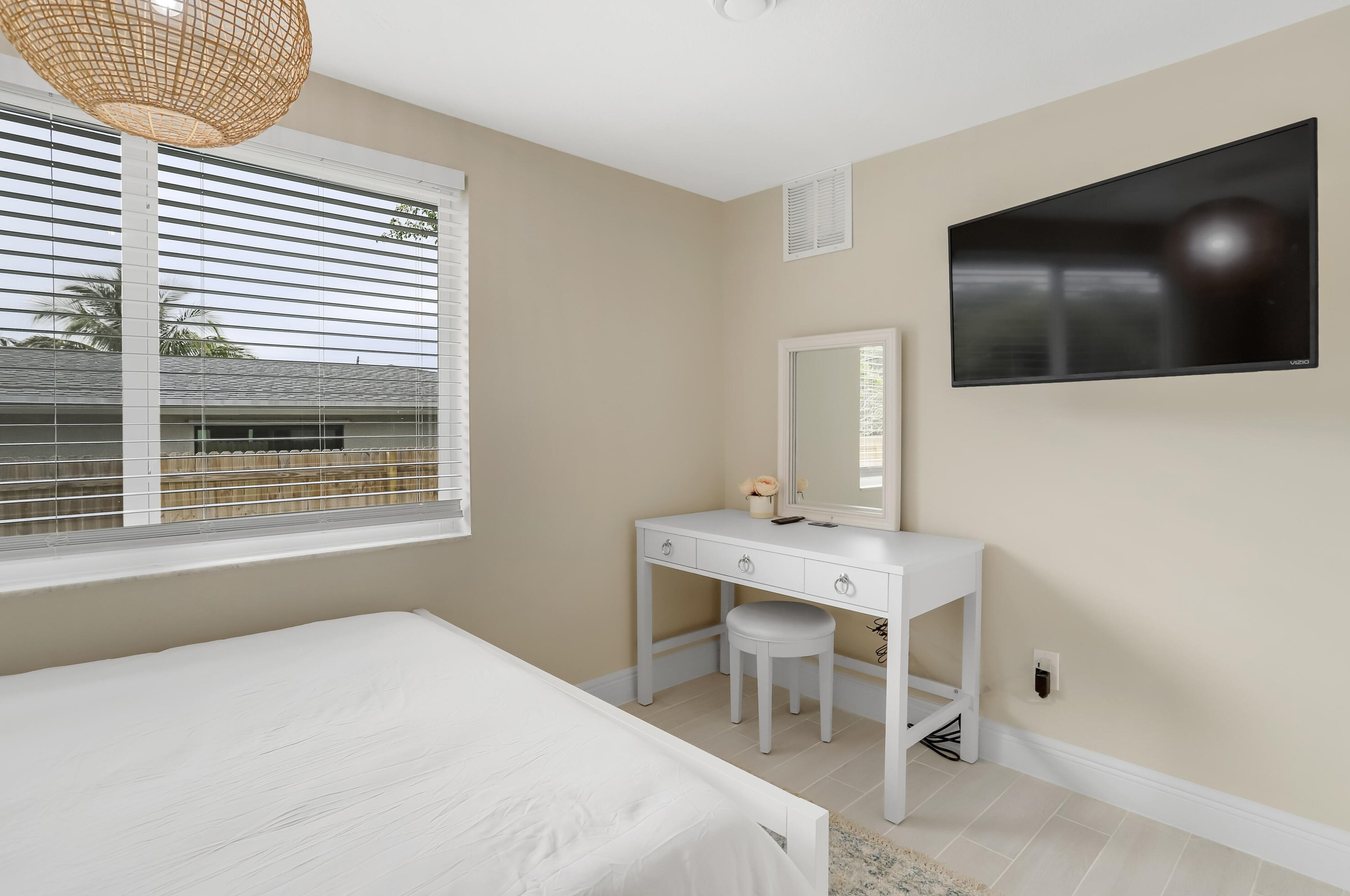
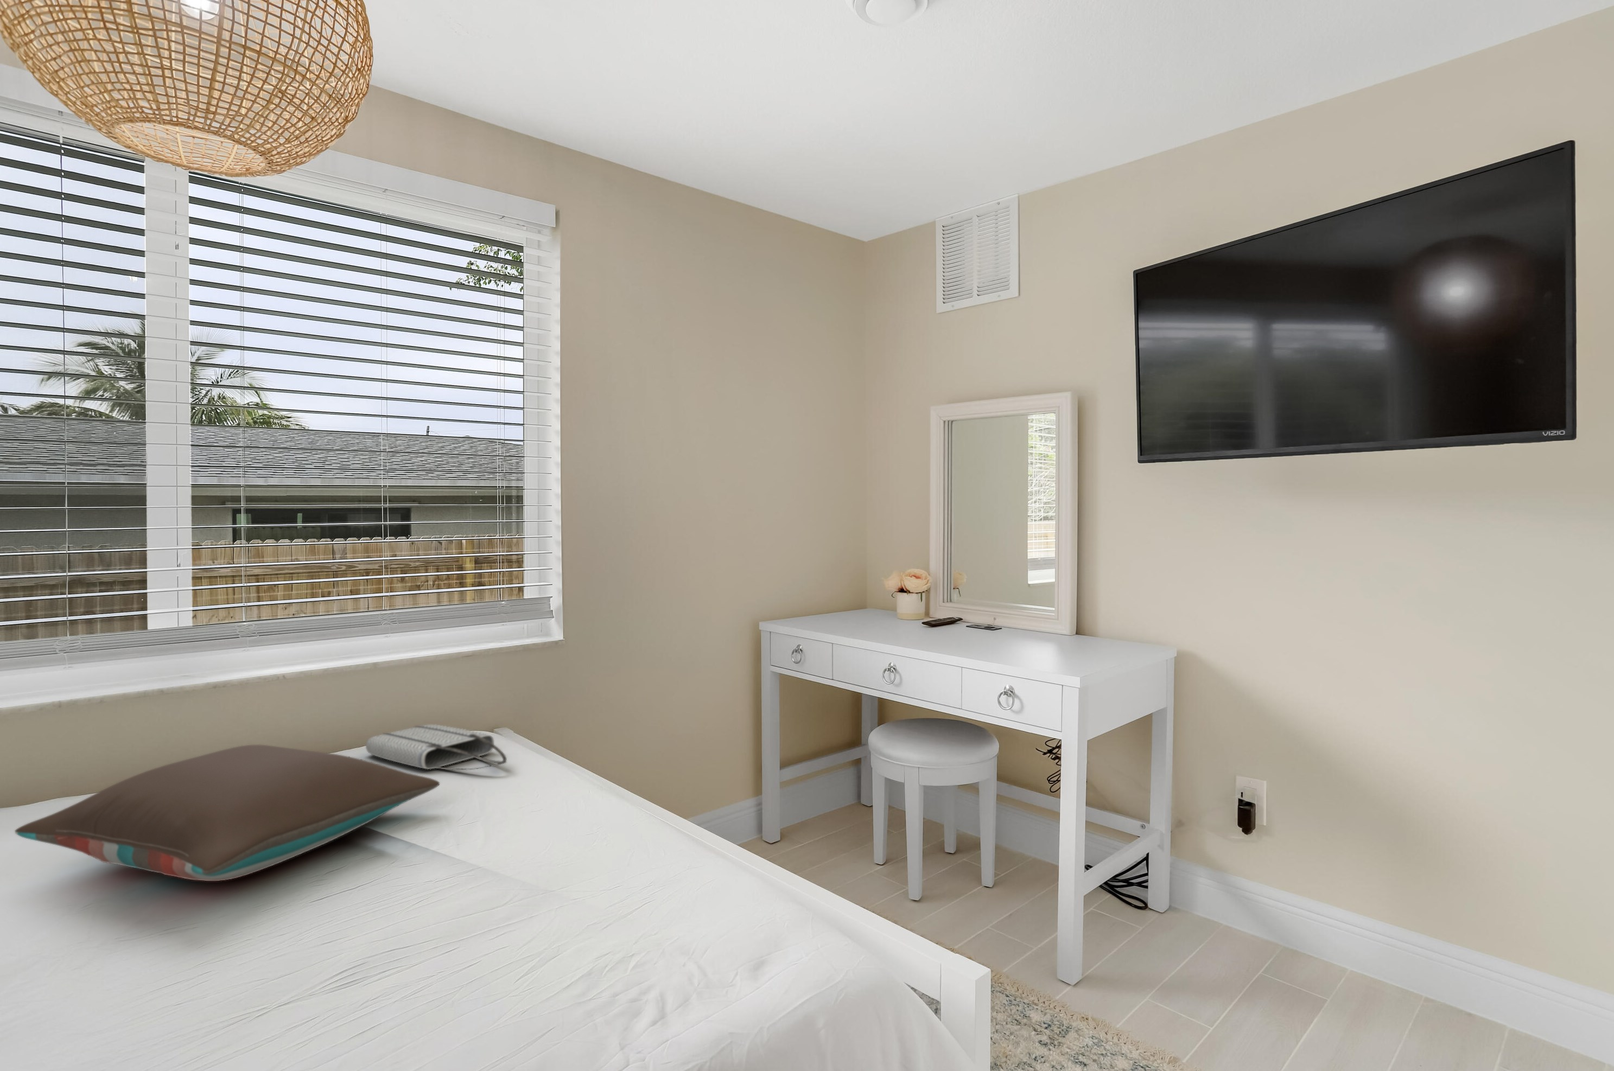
+ tote bag [365,724,507,771]
+ pillow [14,745,440,882]
